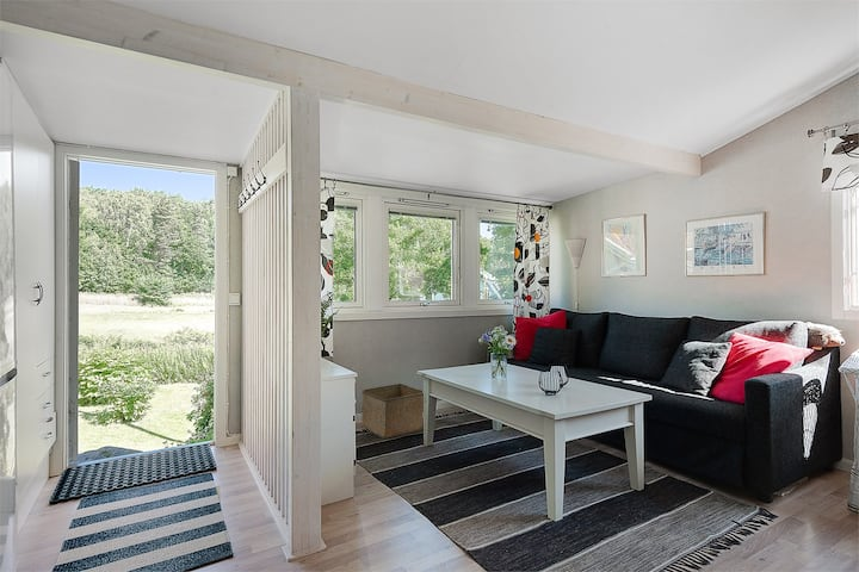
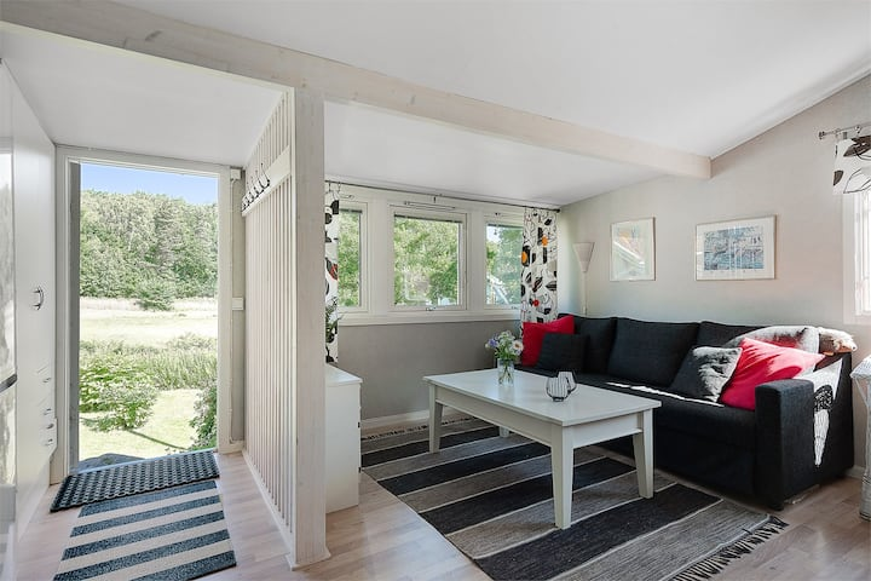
- storage bin [360,383,425,440]
